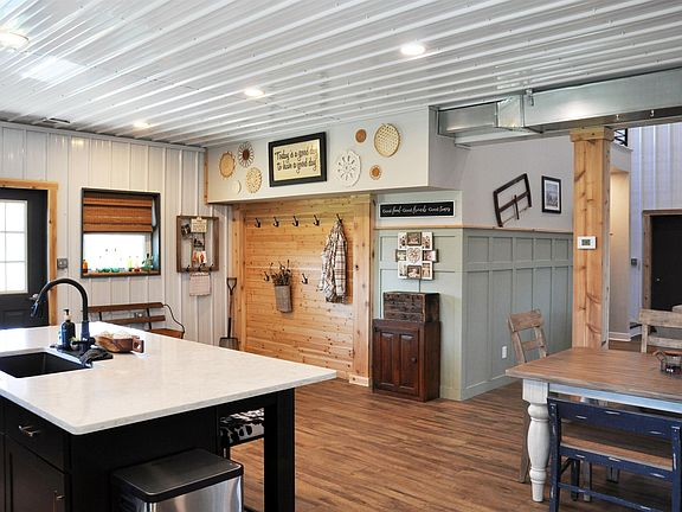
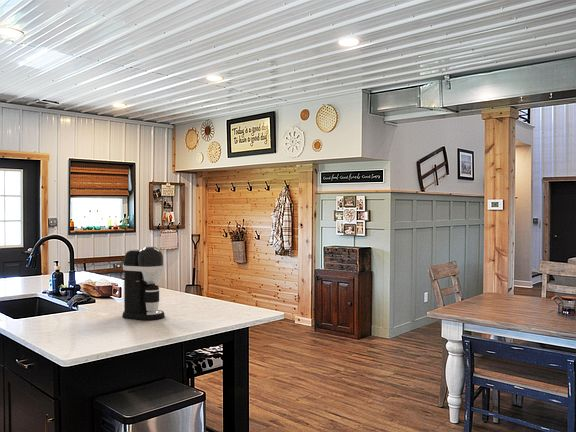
+ coffee maker [121,246,166,321]
